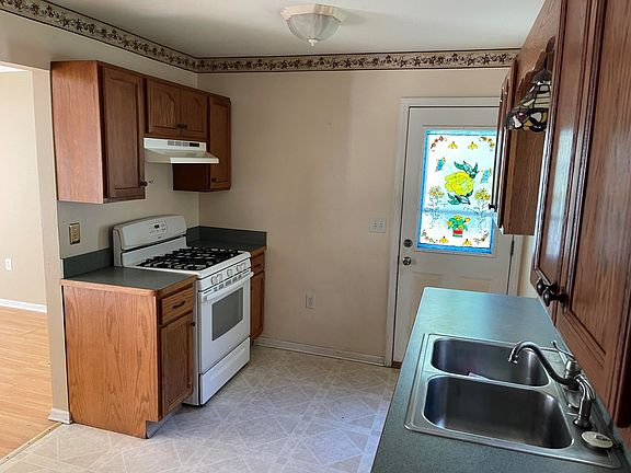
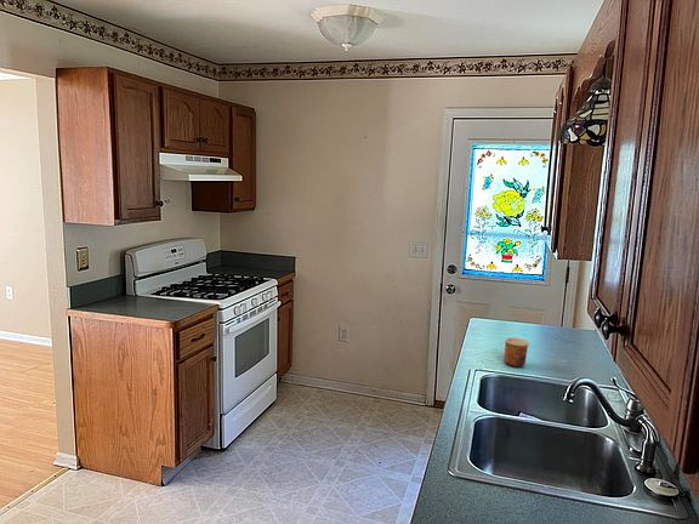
+ cup [502,337,530,369]
